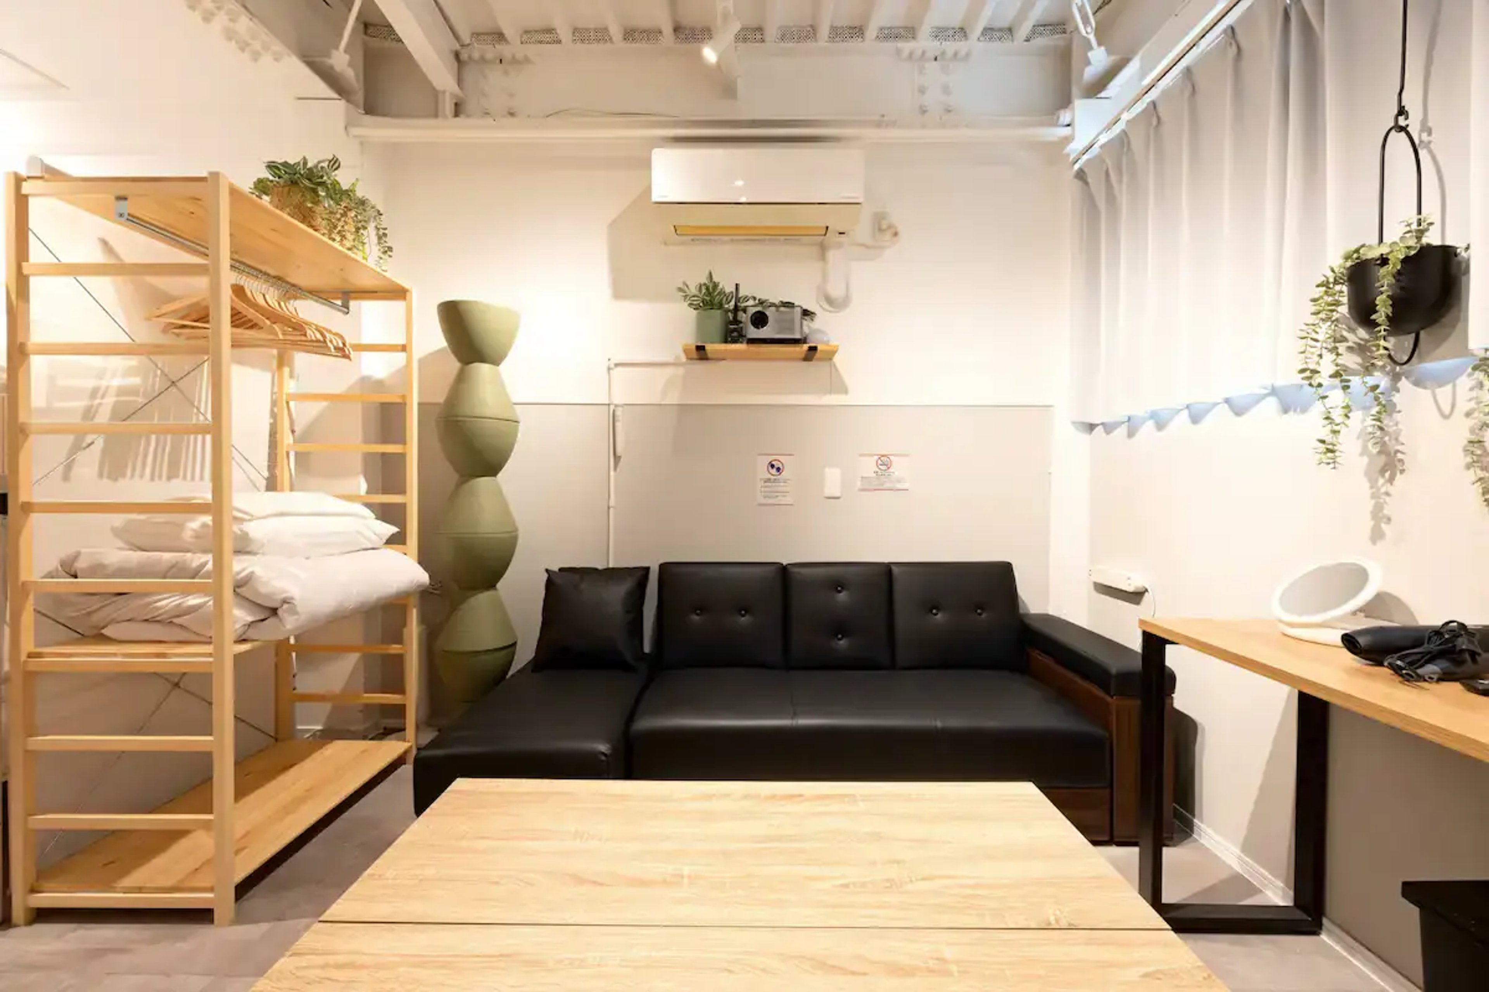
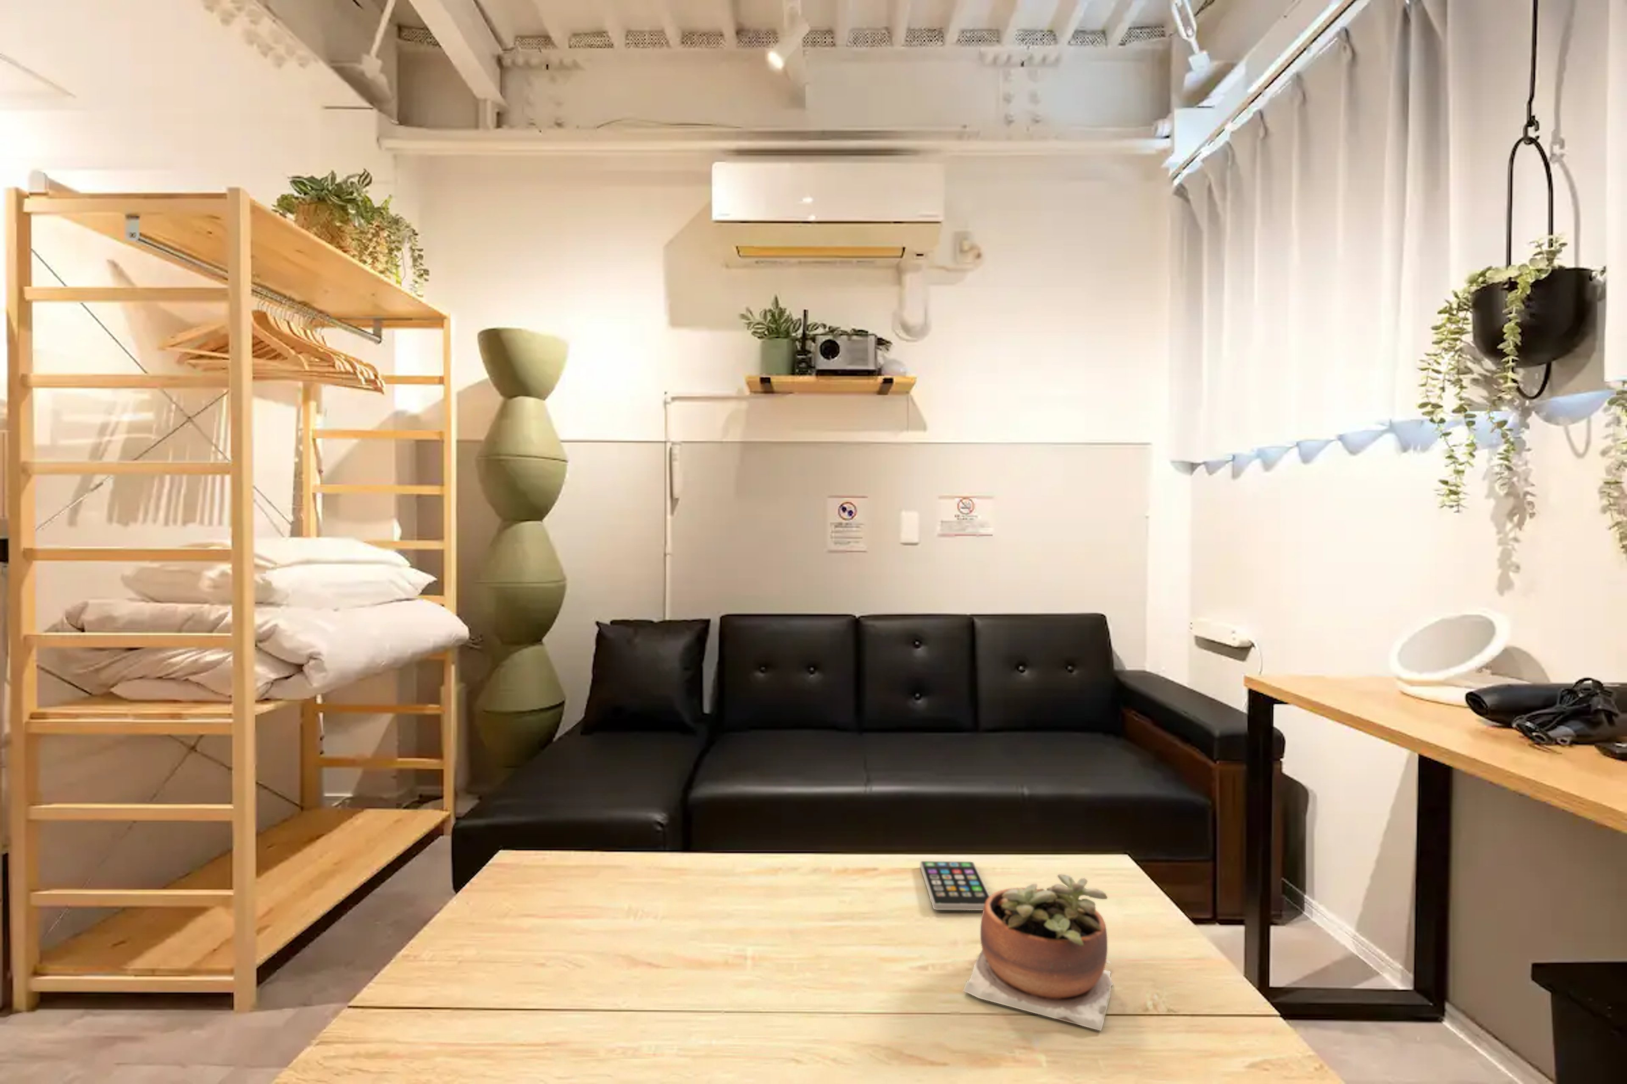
+ succulent plant [962,873,1114,1032]
+ smartphone [920,860,990,911]
